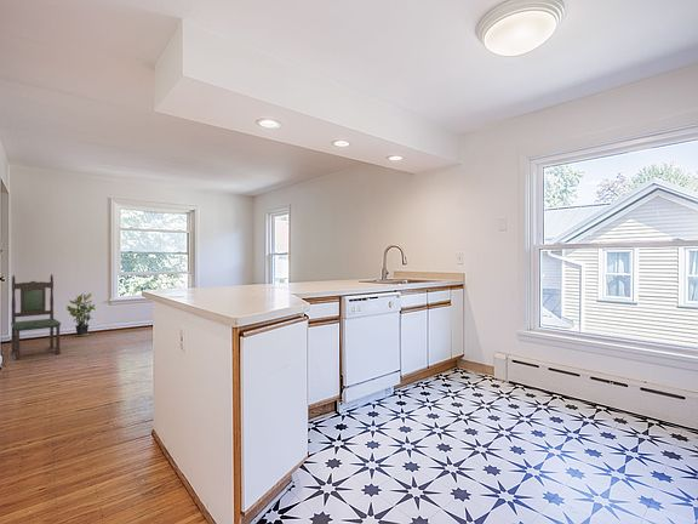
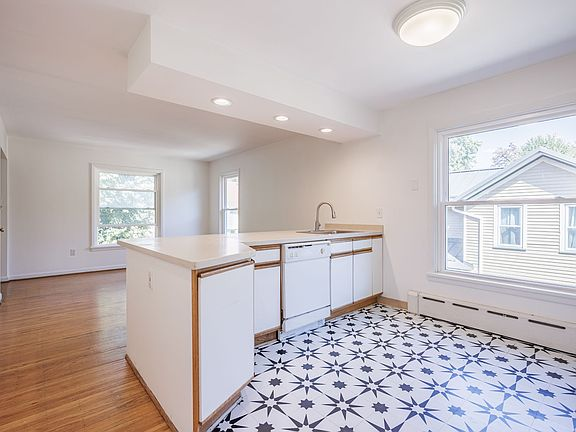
- dining chair [10,273,62,361]
- potted plant [65,292,96,337]
